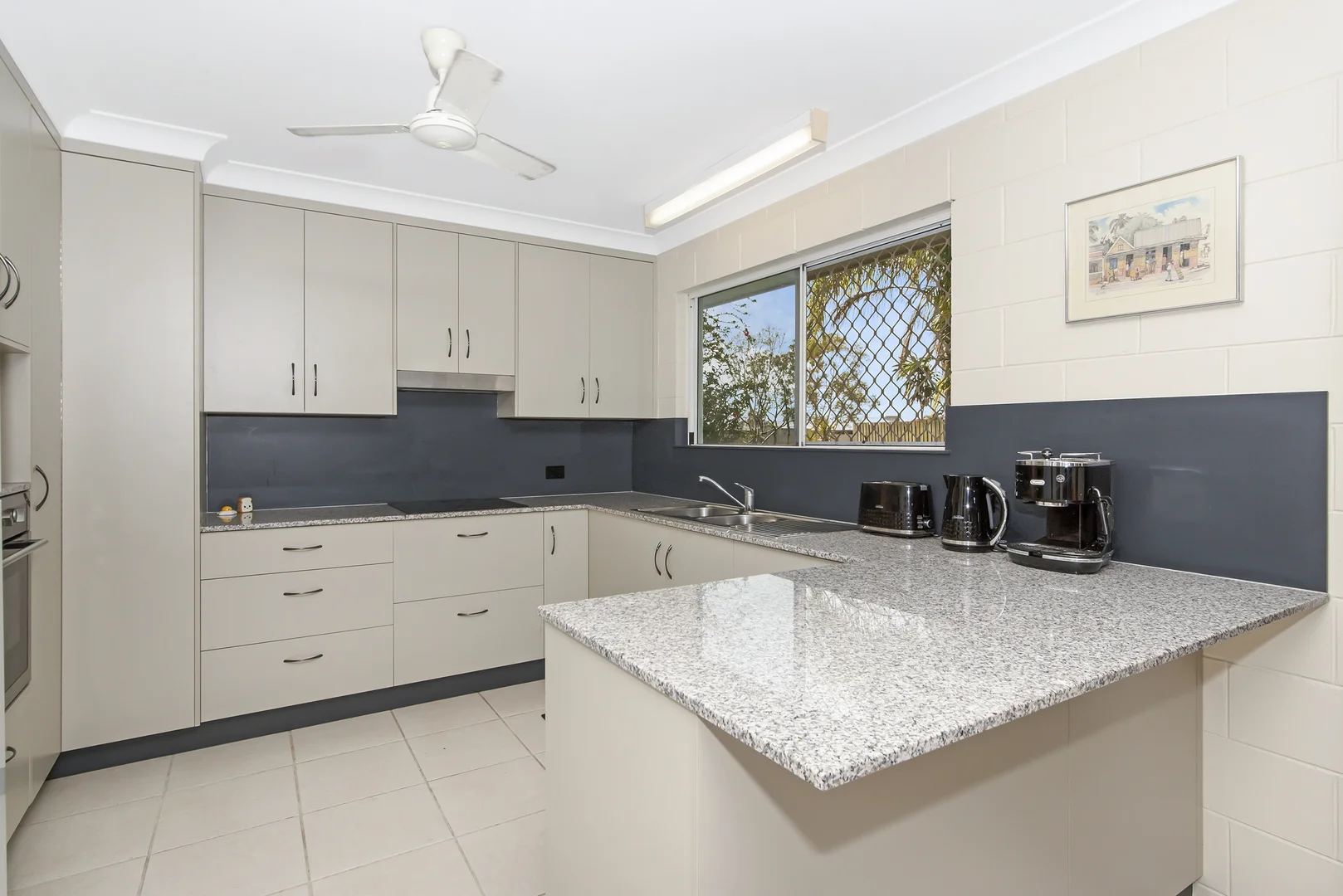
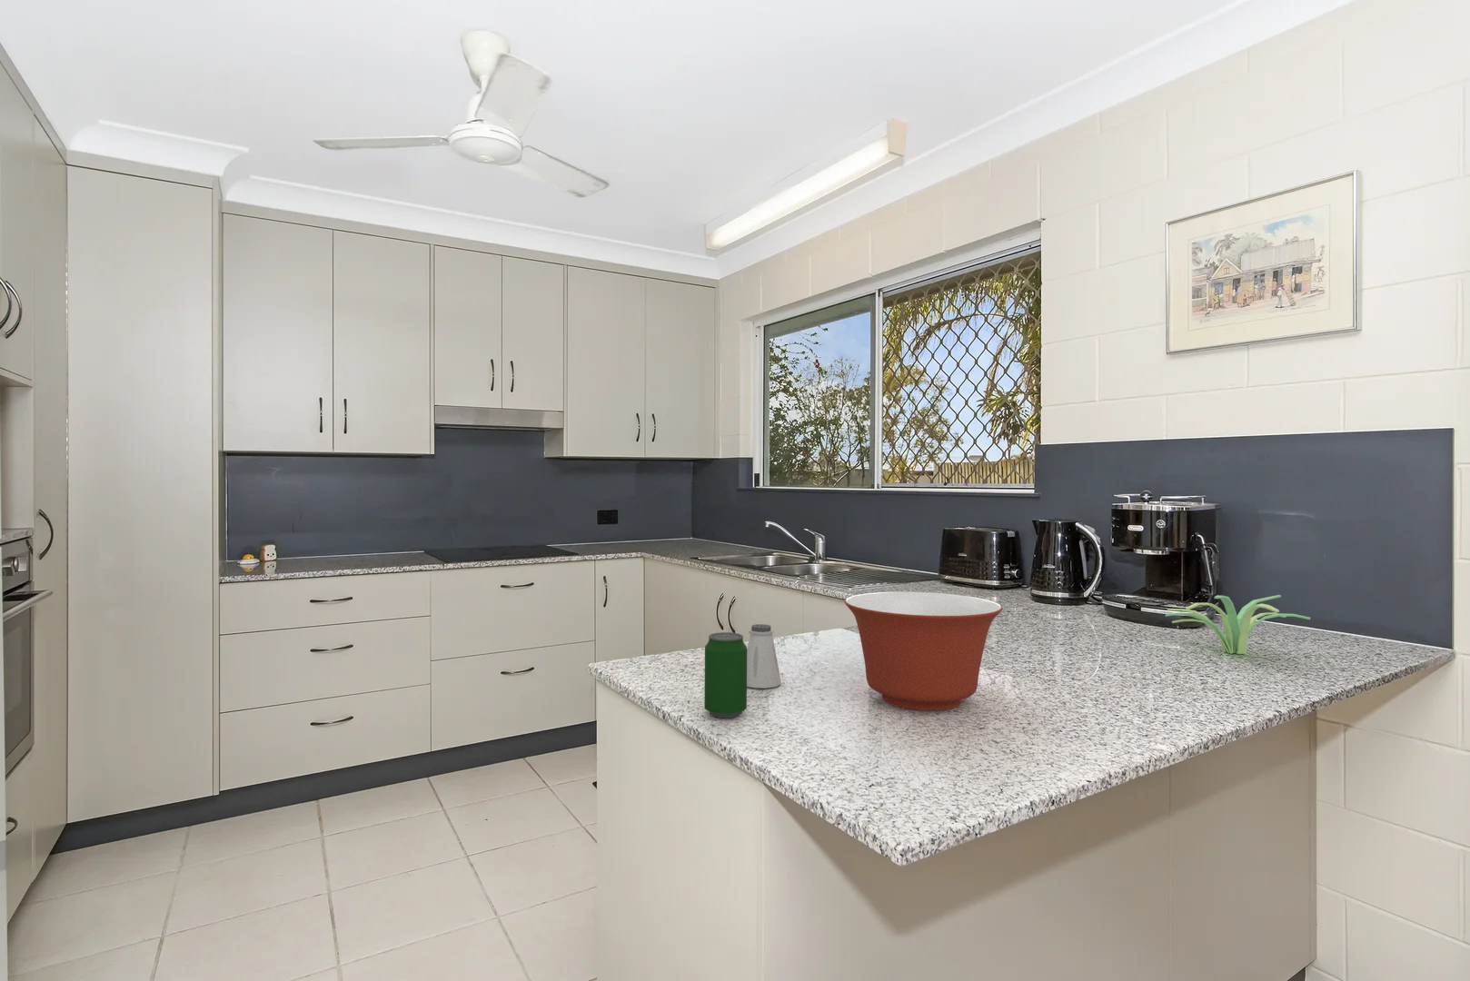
+ mixing bowl [843,591,1004,712]
+ plant [1165,595,1311,655]
+ saltshaker [746,623,783,690]
+ beverage can [703,632,748,718]
